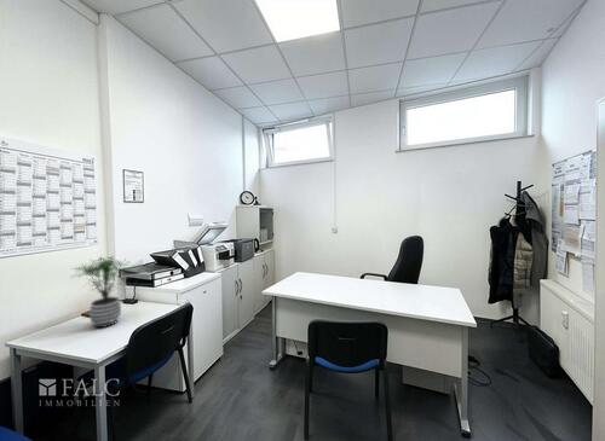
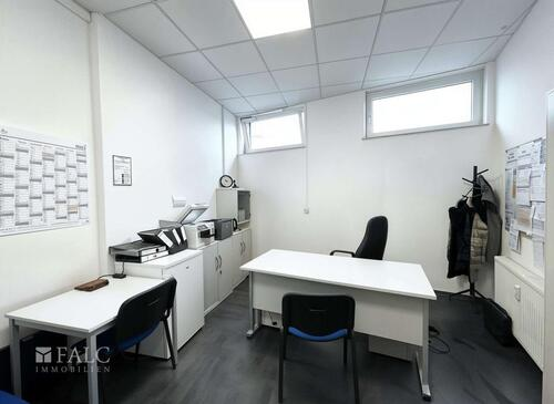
- potted plant [70,255,133,329]
